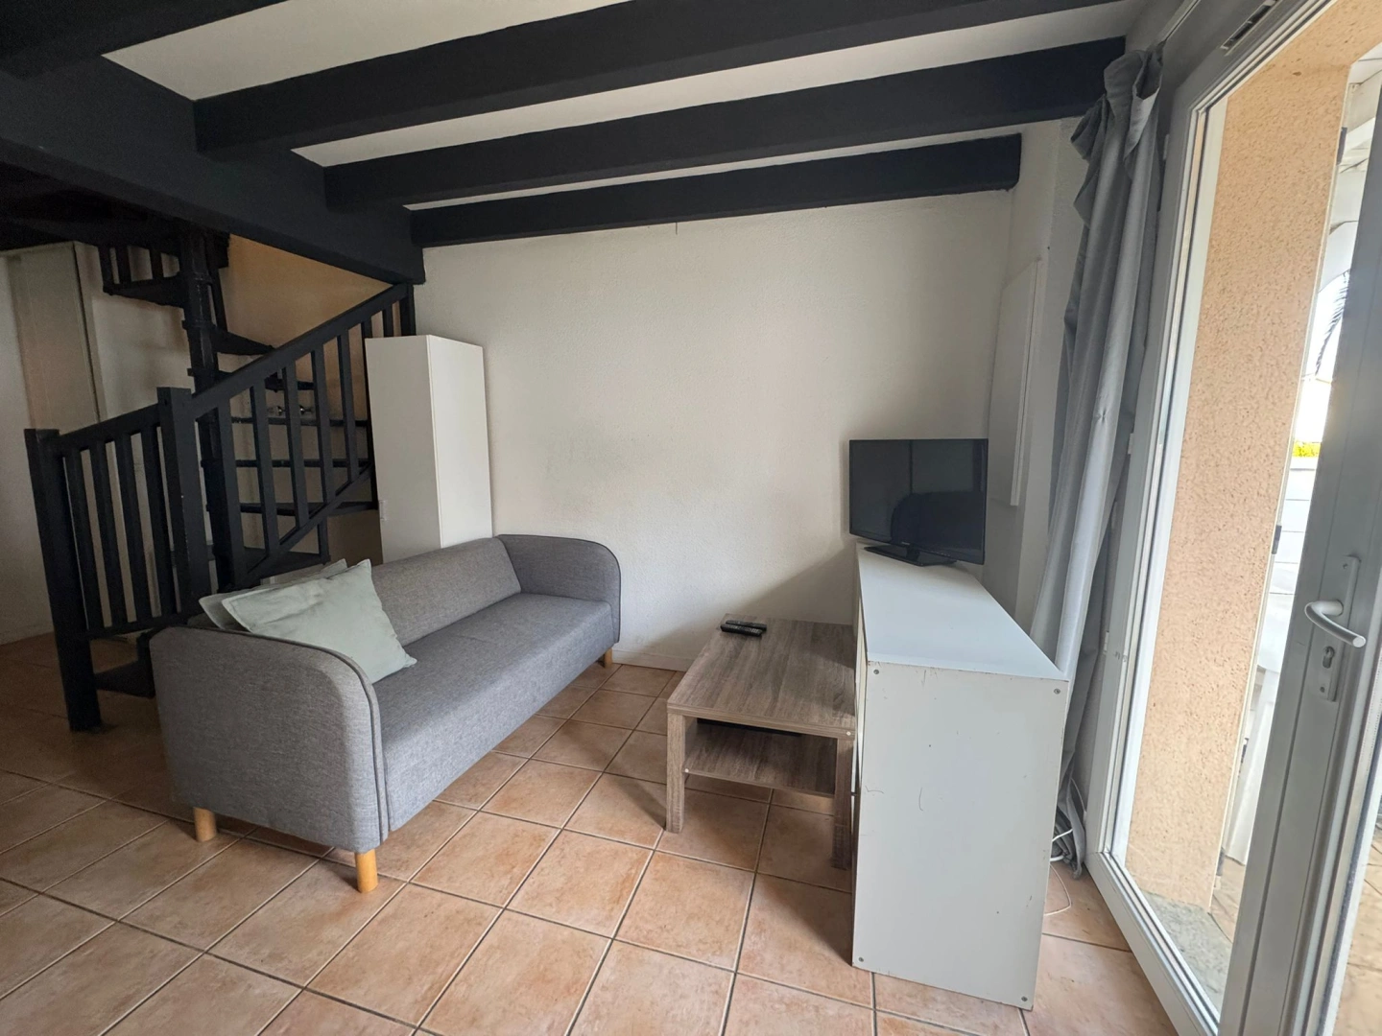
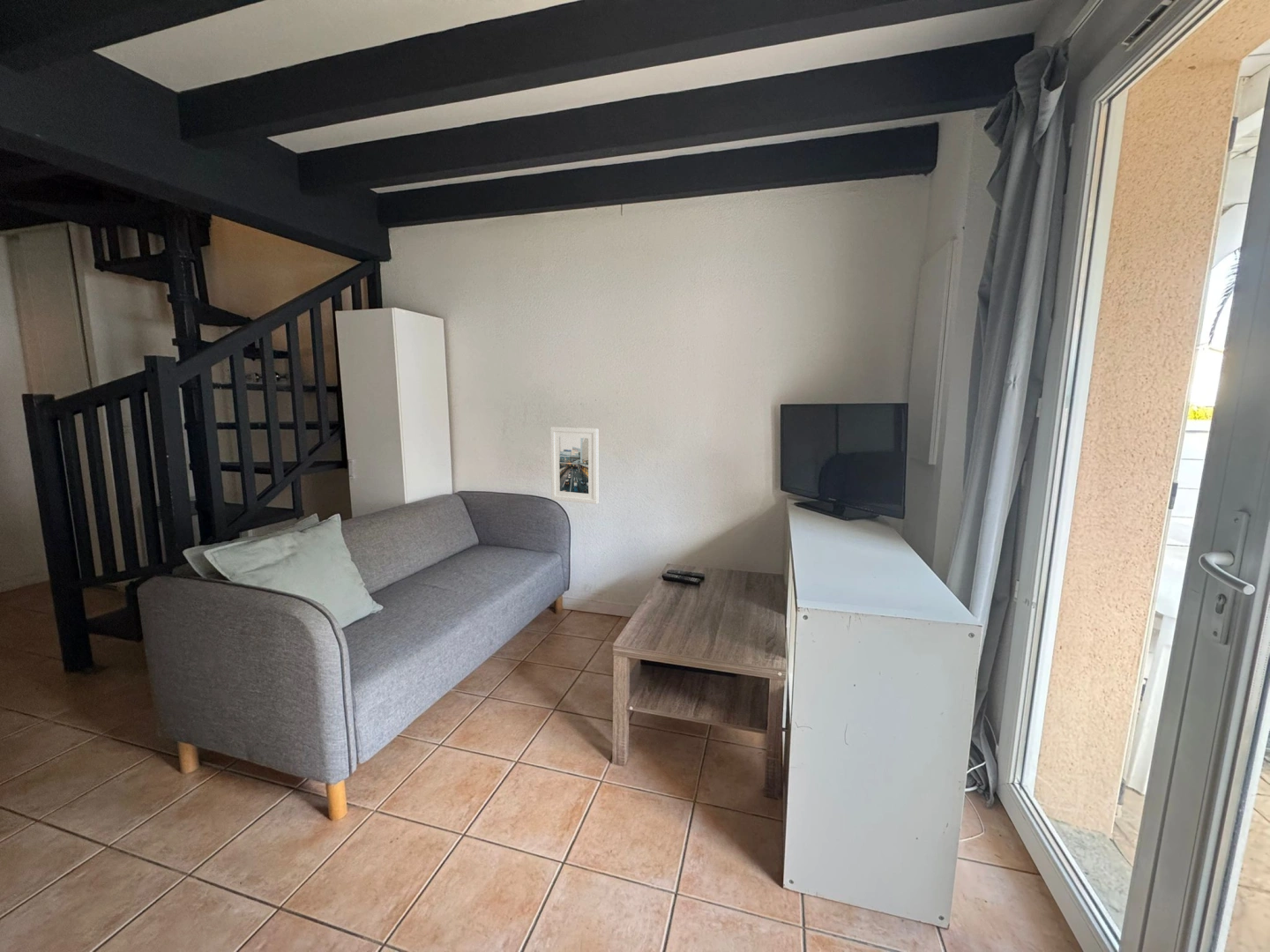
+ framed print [549,426,599,505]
